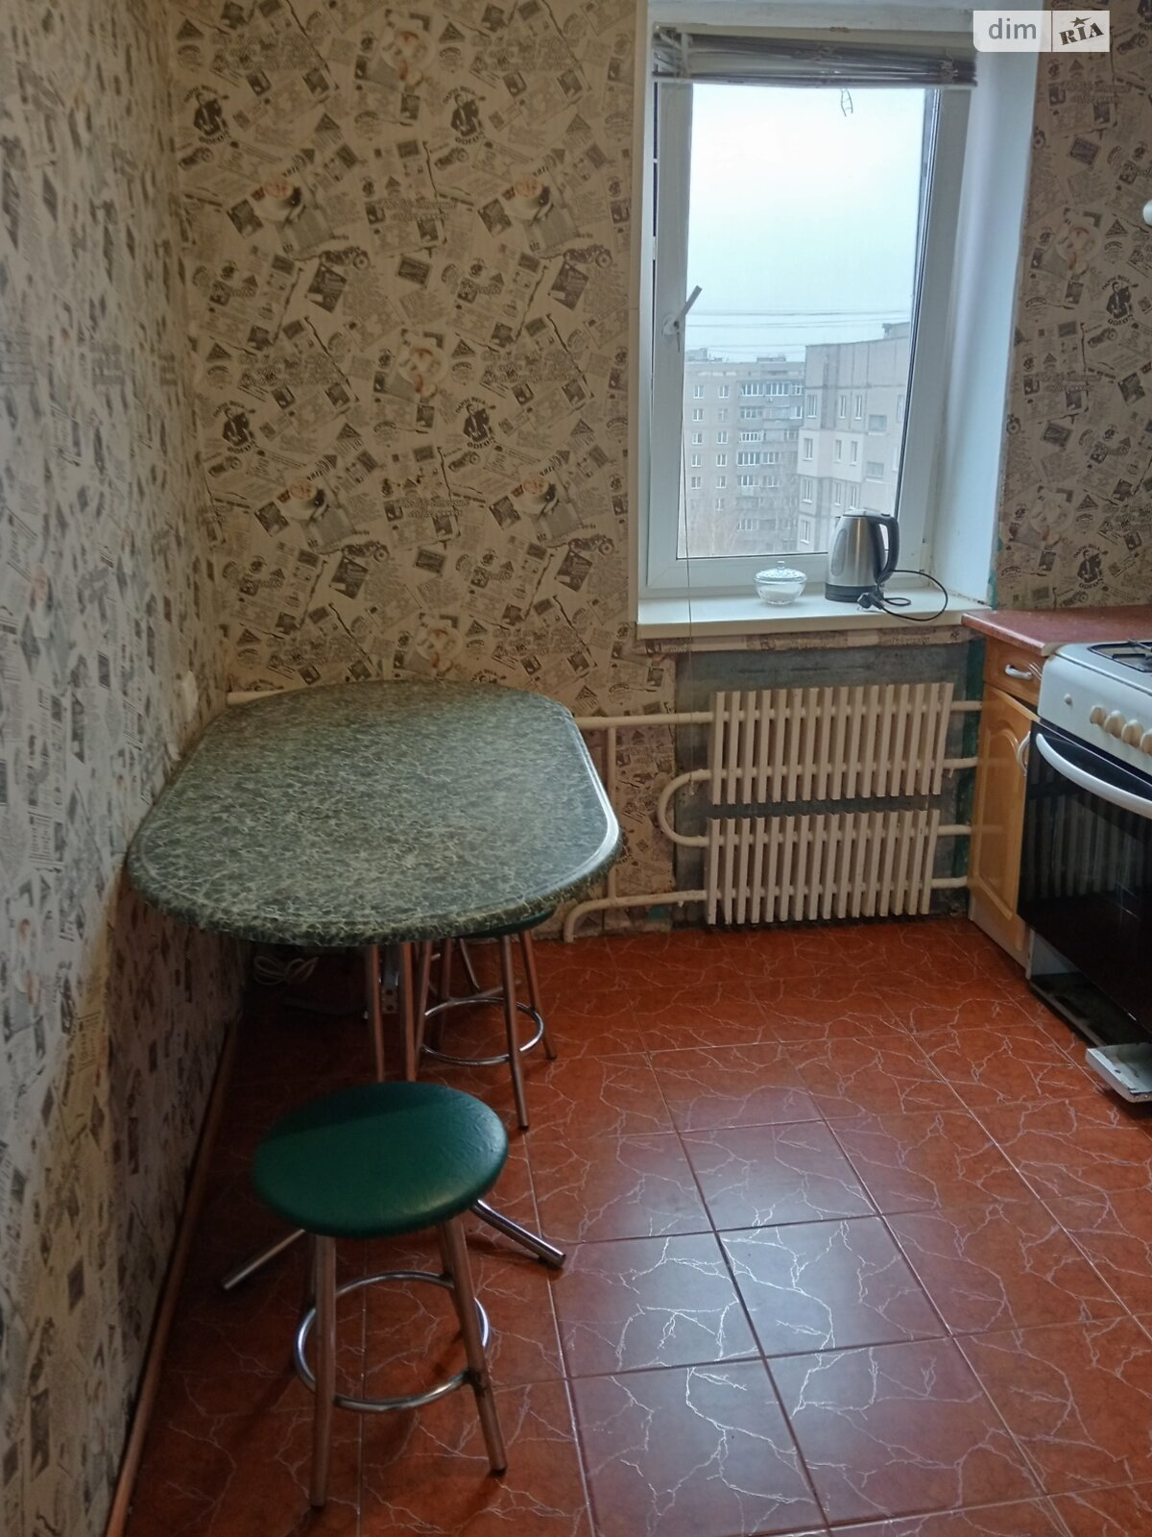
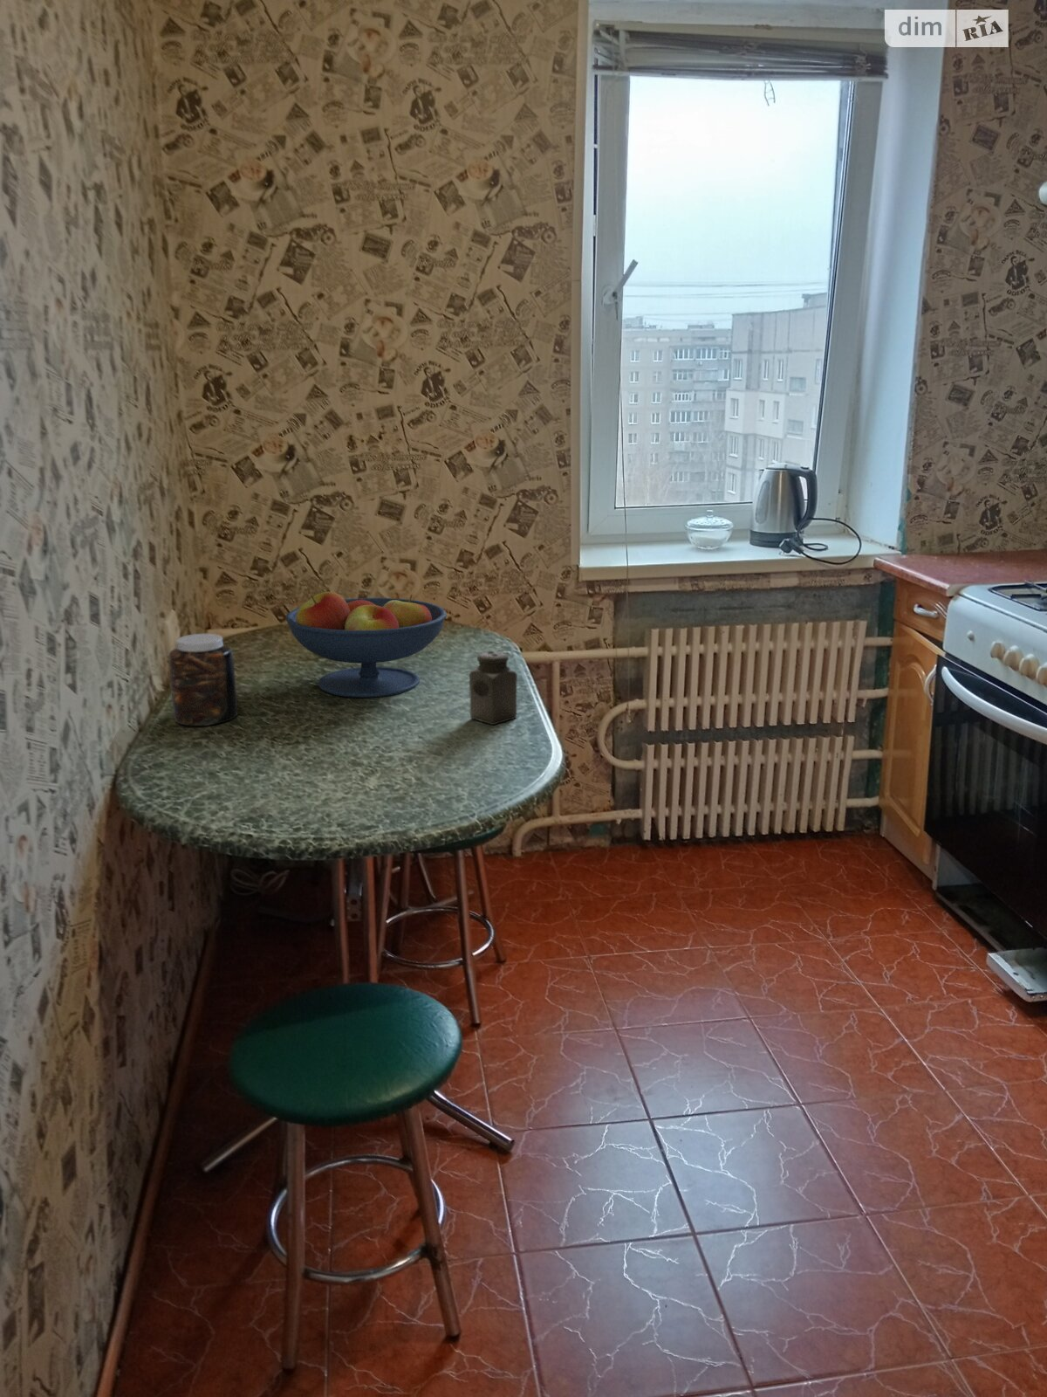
+ fruit bowl [285,591,447,698]
+ jar [168,632,239,726]
+ salt shaker [469,650,518,726]
